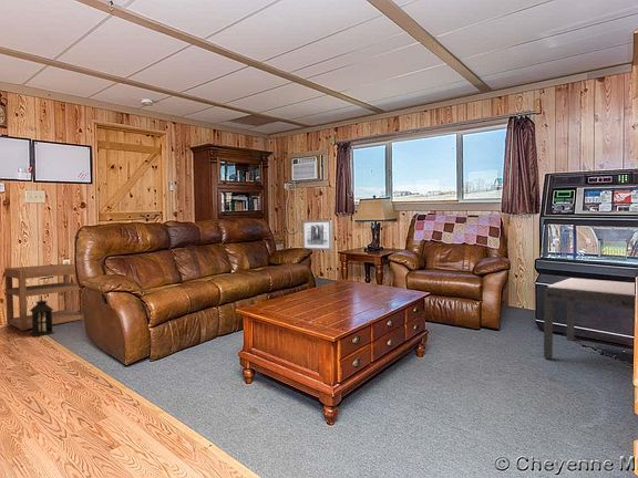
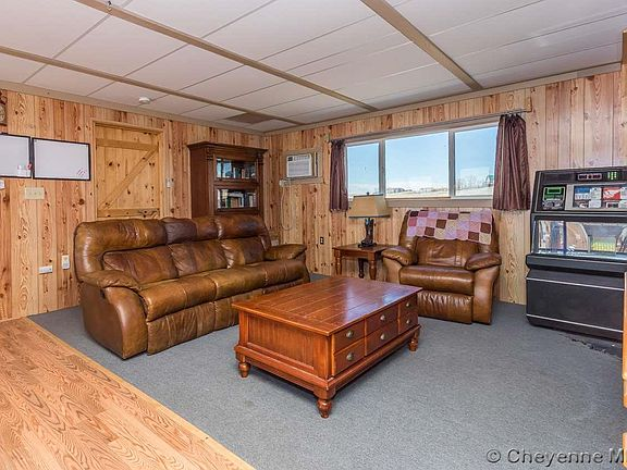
- wall art [301,219,333,251]
- side table [543,277,636,360]
- nightstand [3,262,84,332]
- lantern [29,294,55,337]
